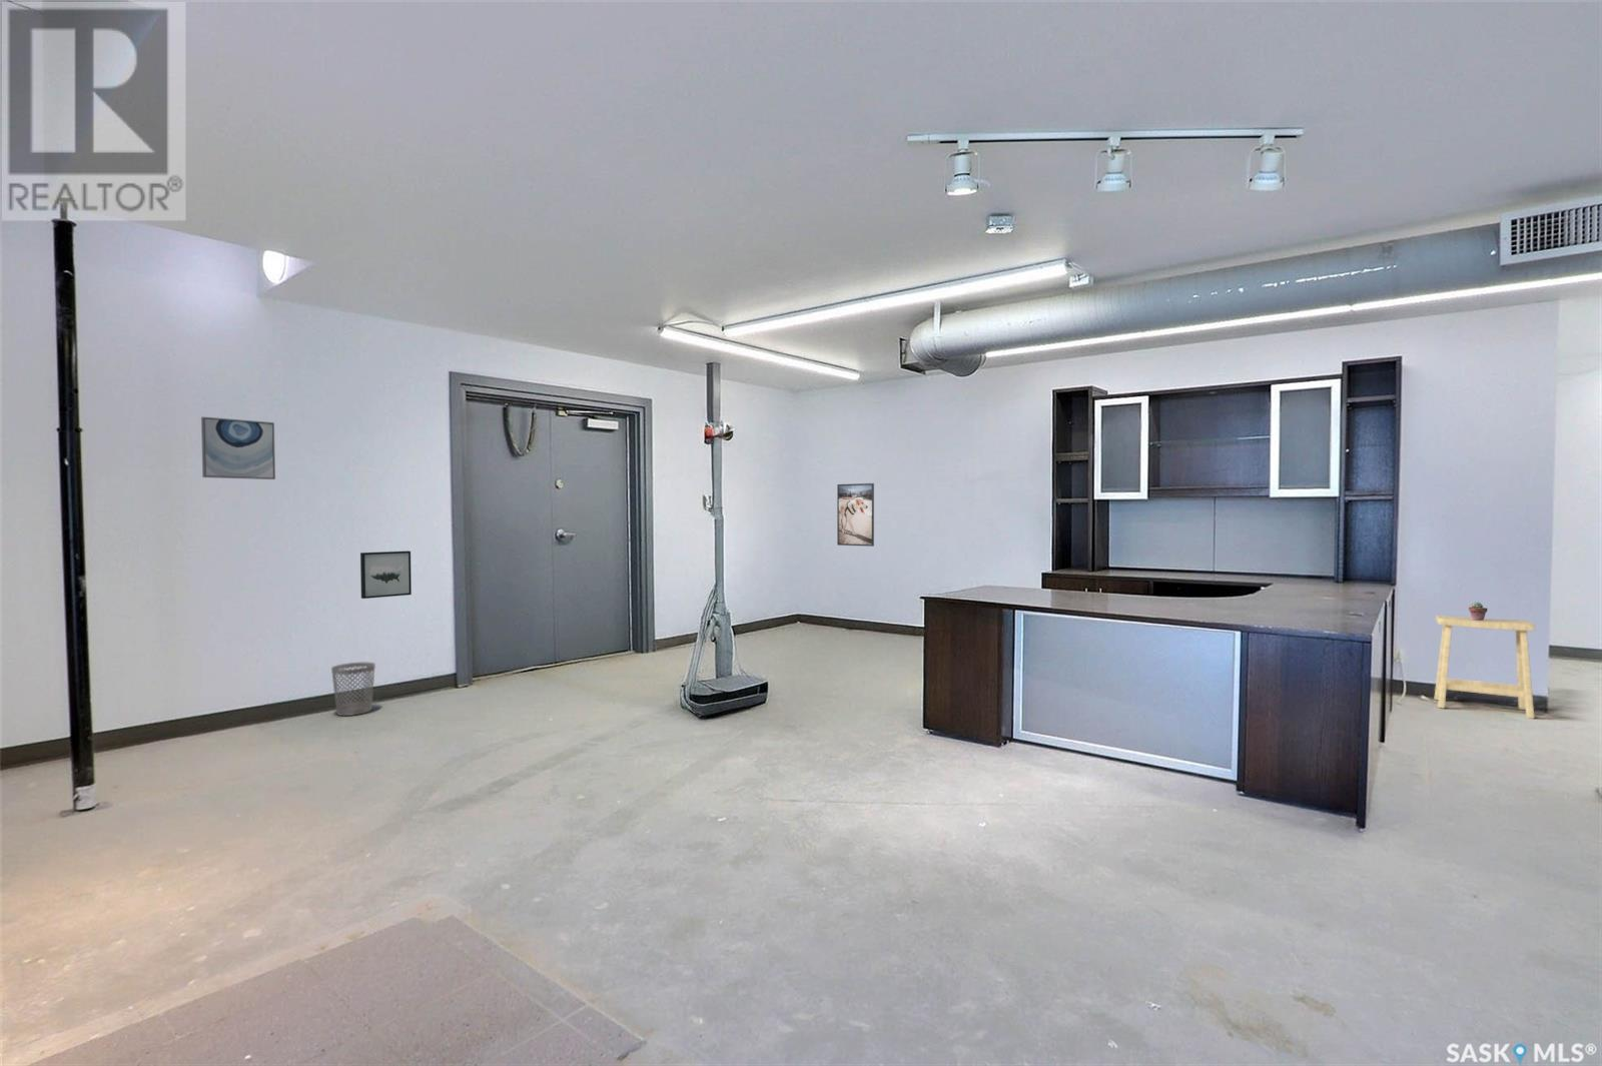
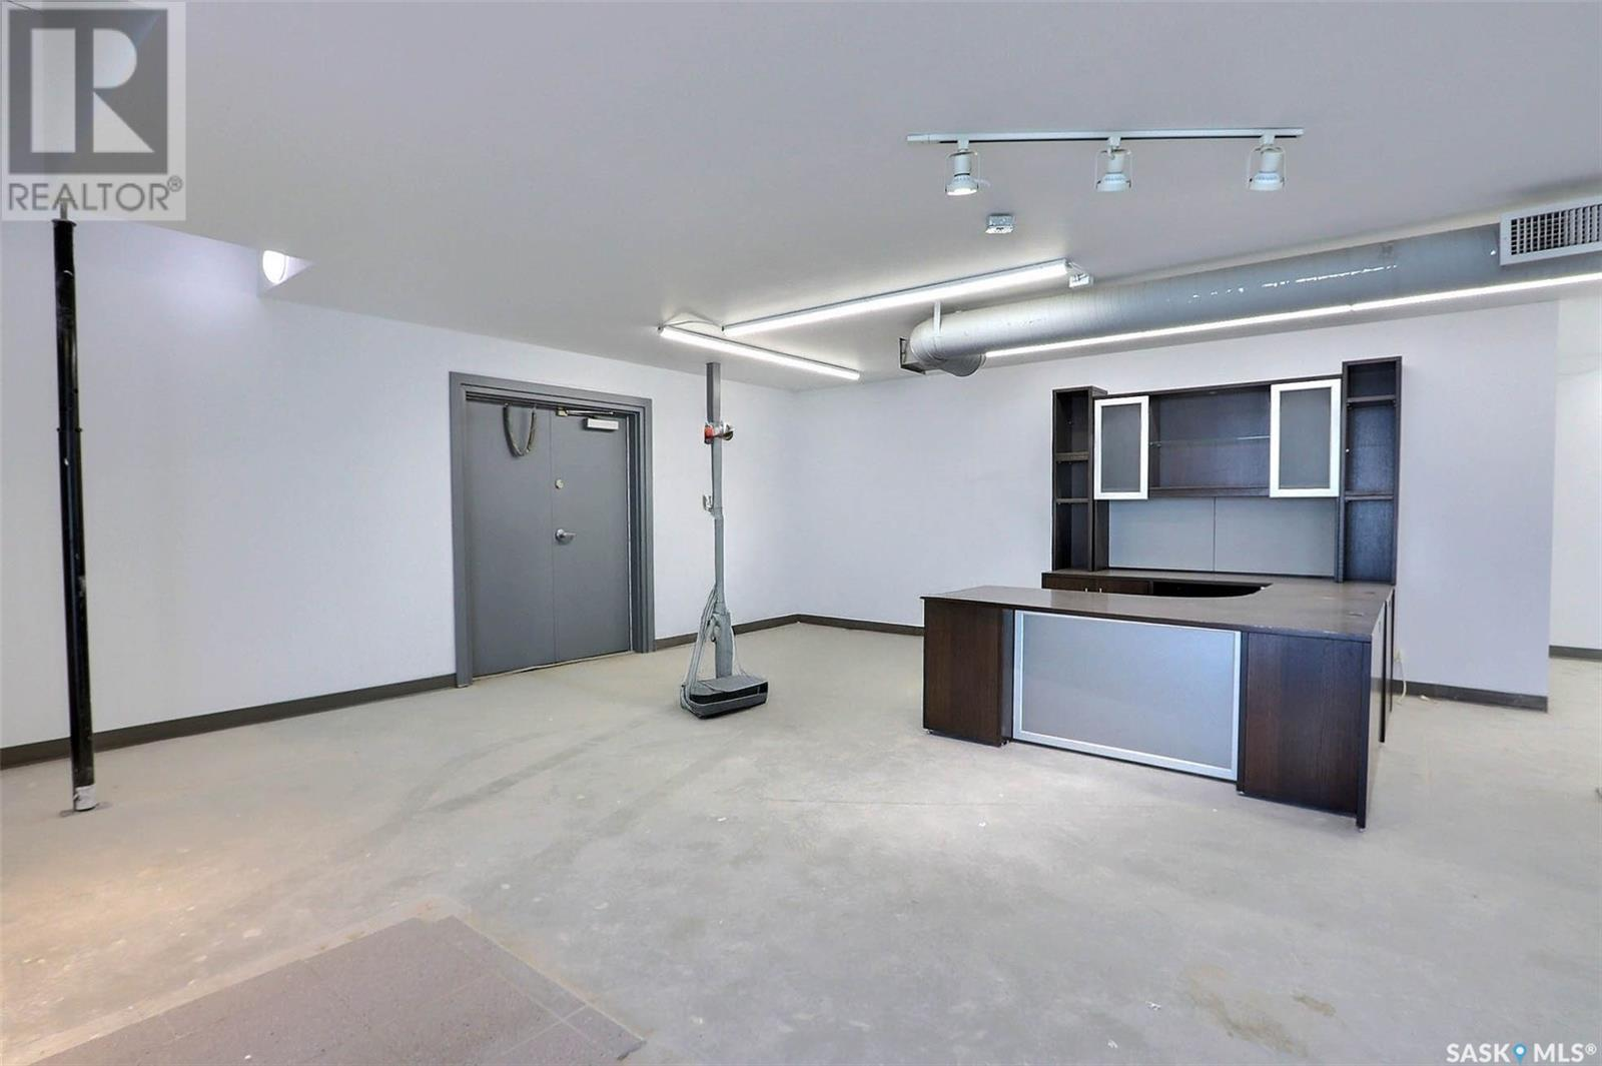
- wastebasket [331,661,376,716]
- wall art [359,550,413,600]
- stool [1434,615,1535,720]
- wall art [200,416,276,481]
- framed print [836,483,875,547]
- potted succulent [1468,602,1488,621]
